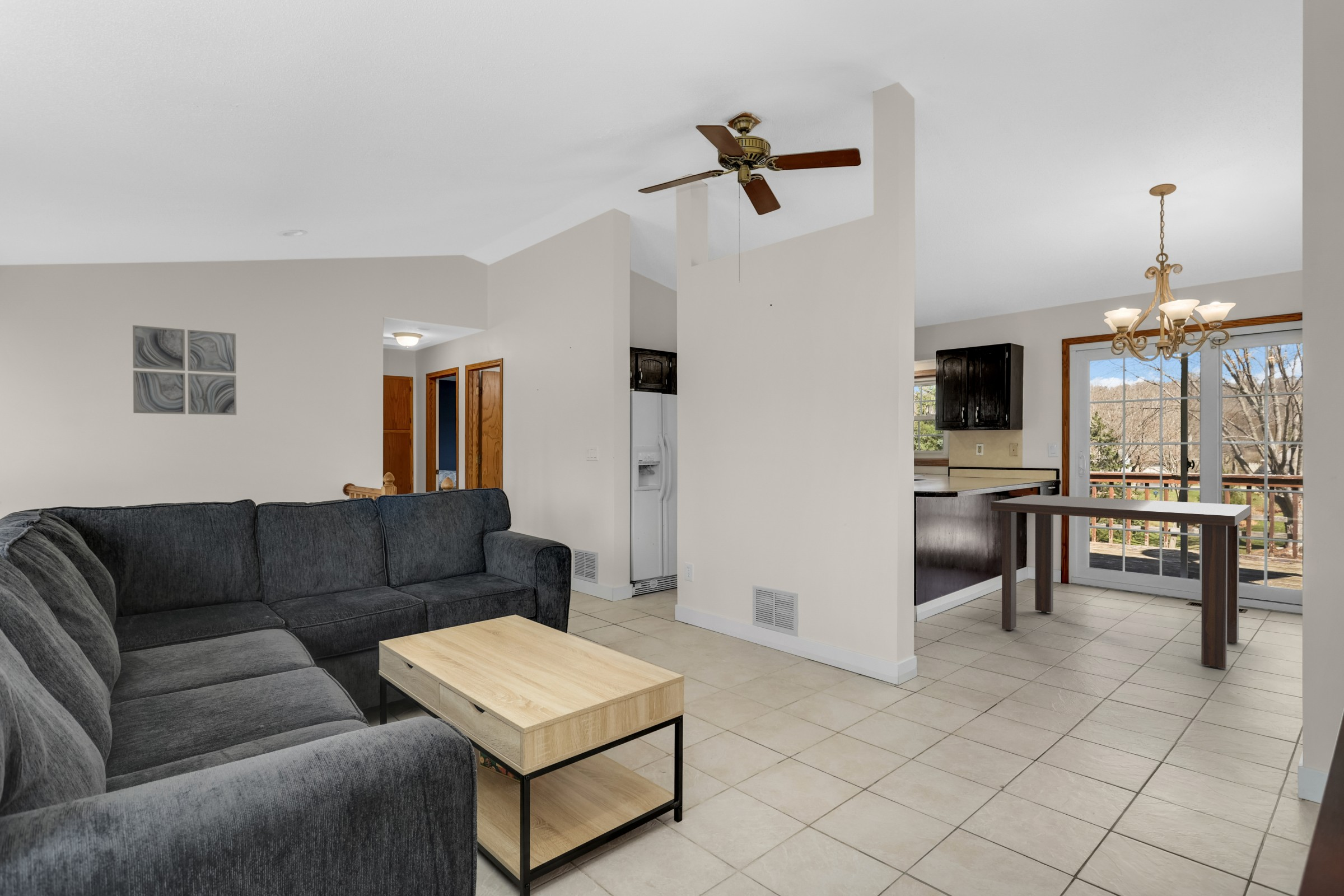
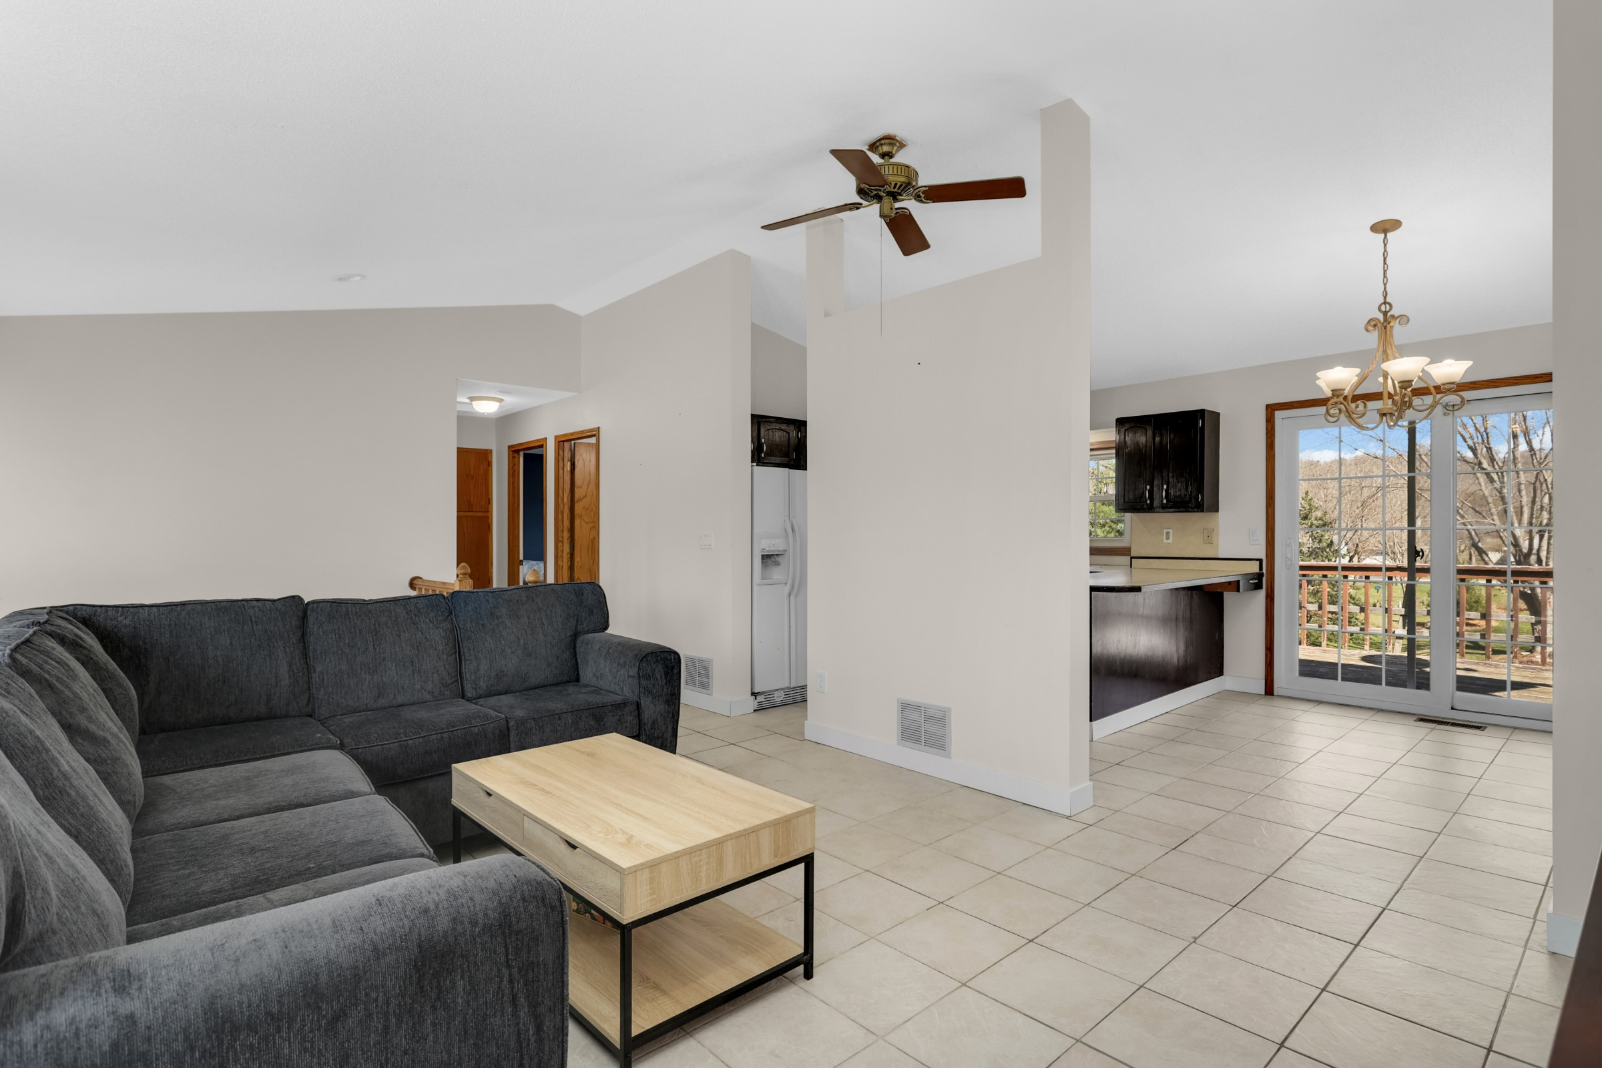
- wall art [132,325,237,416]
- dining table [991,494,1252,669]
